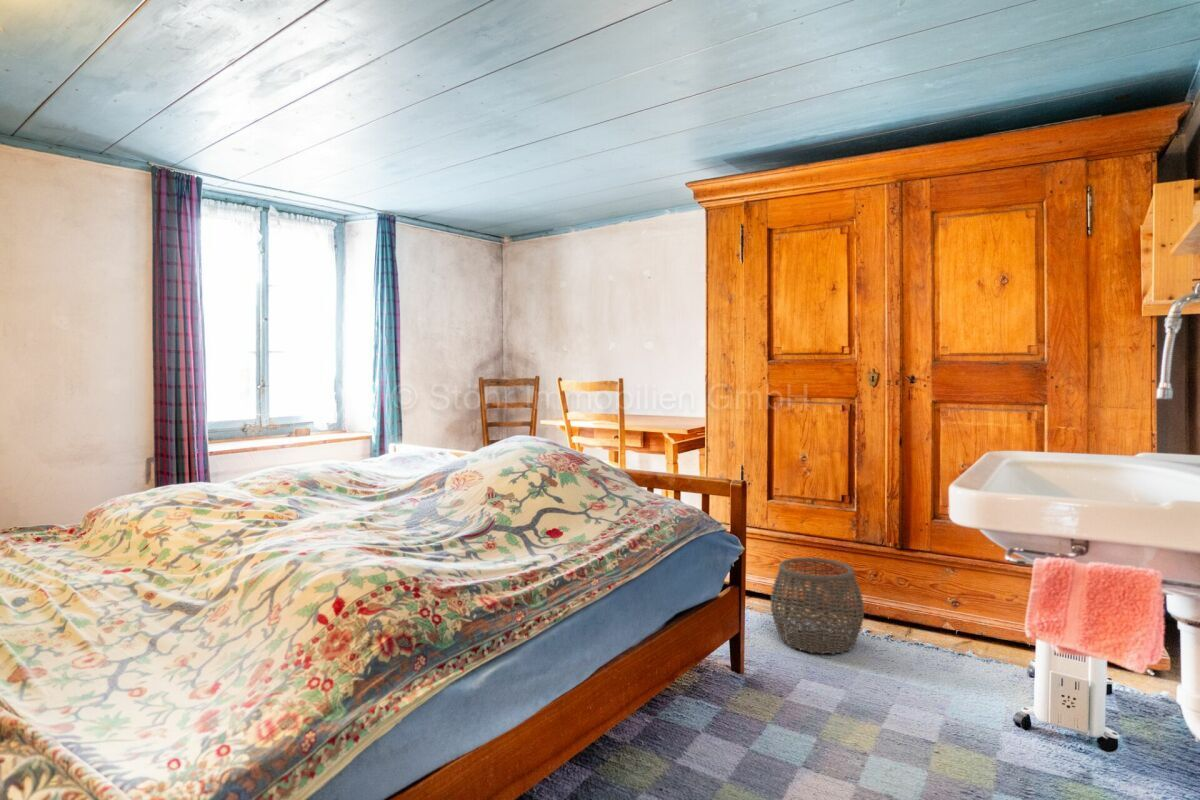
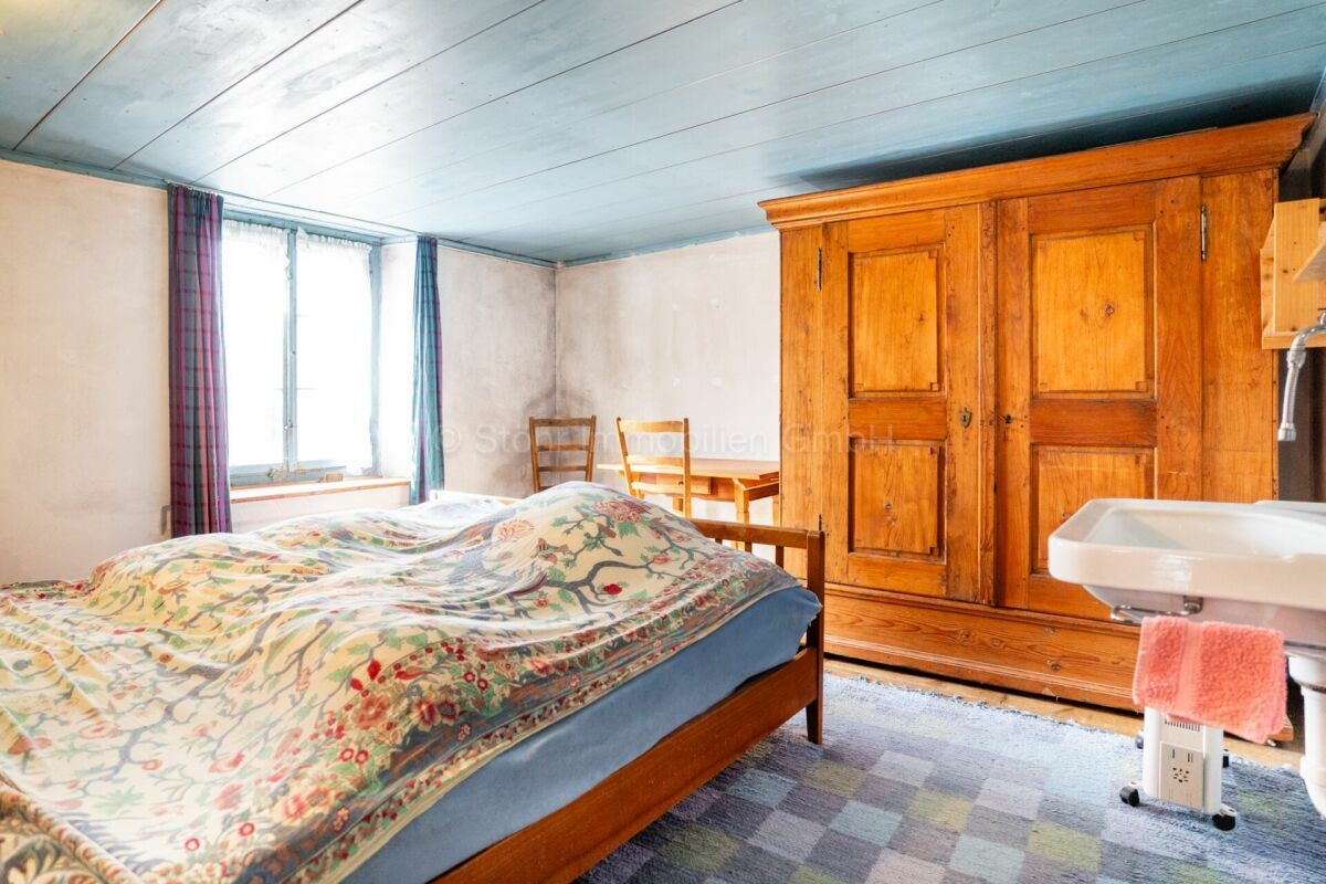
- woven basket [769,557,865,656]
